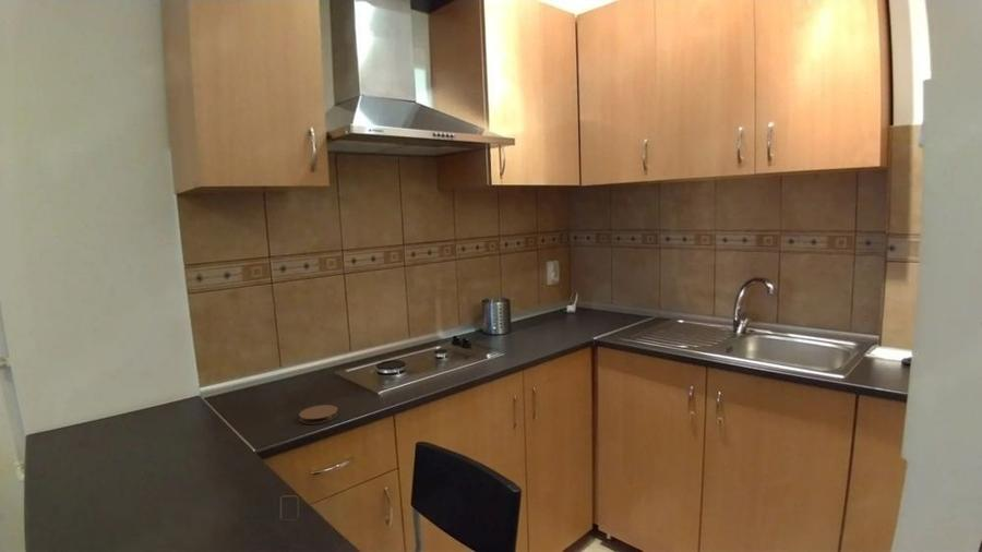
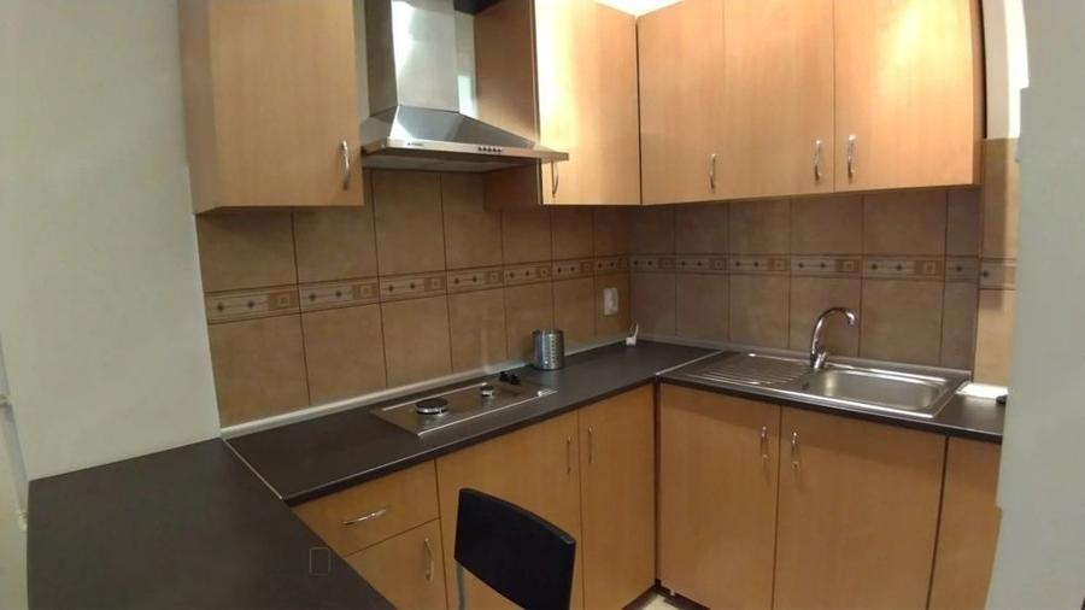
- coaster [298,404,339,425]
